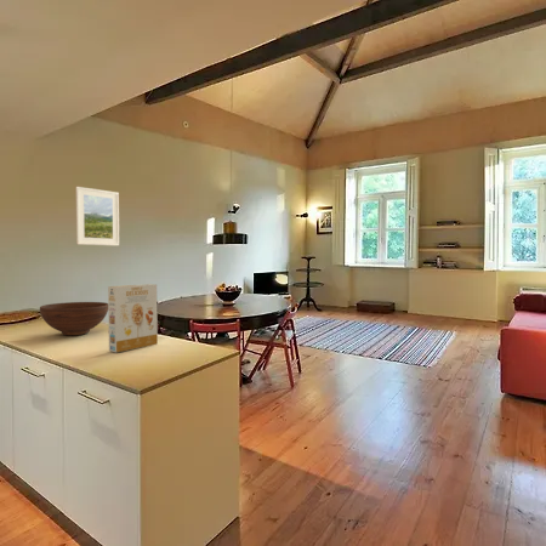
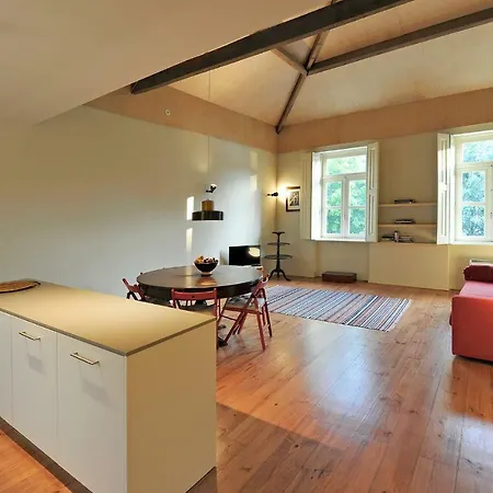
- fruit bowl [39,301,108,336]
- cereal box [107,283,159,353]
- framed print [75,186,120,246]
